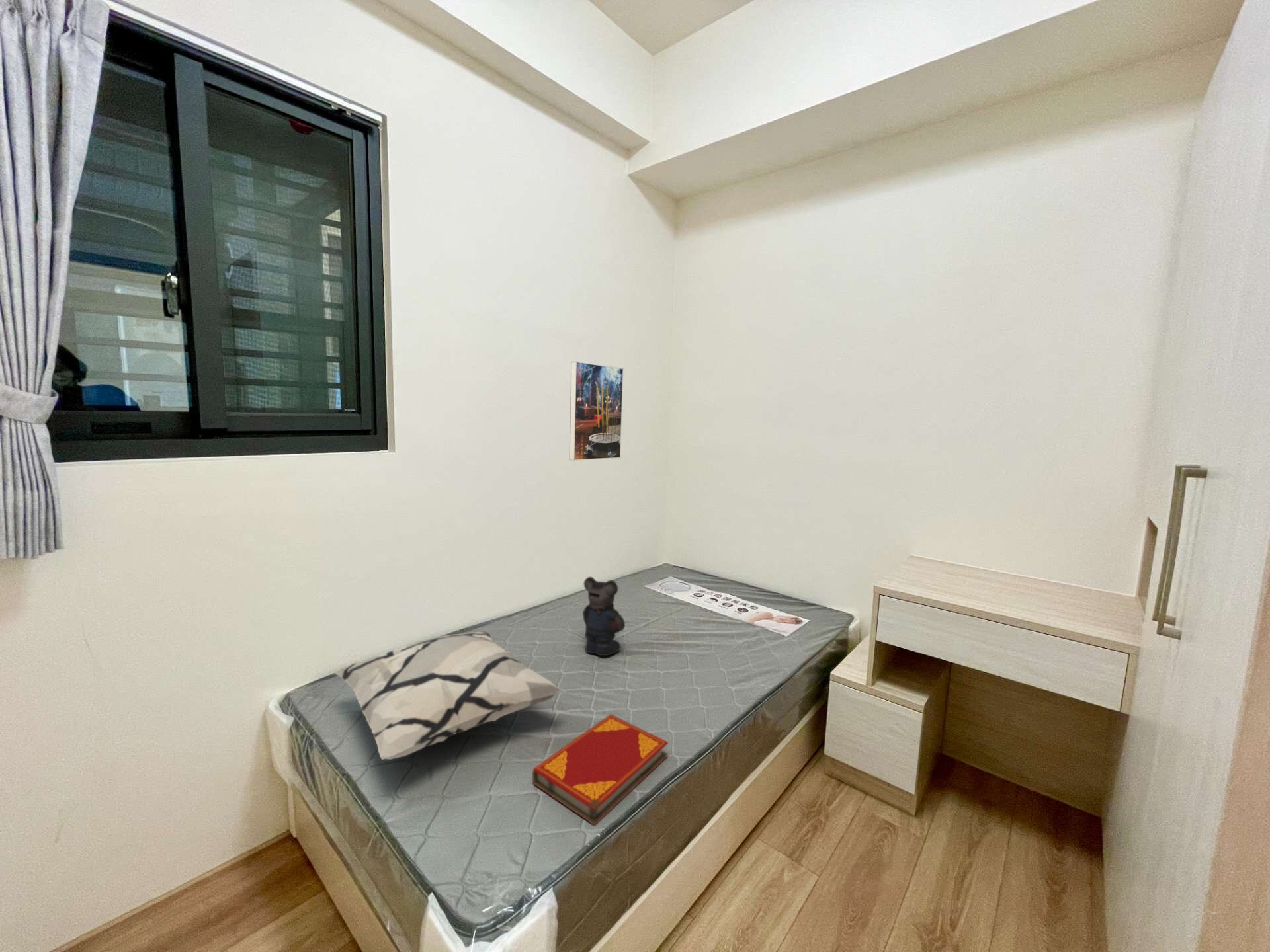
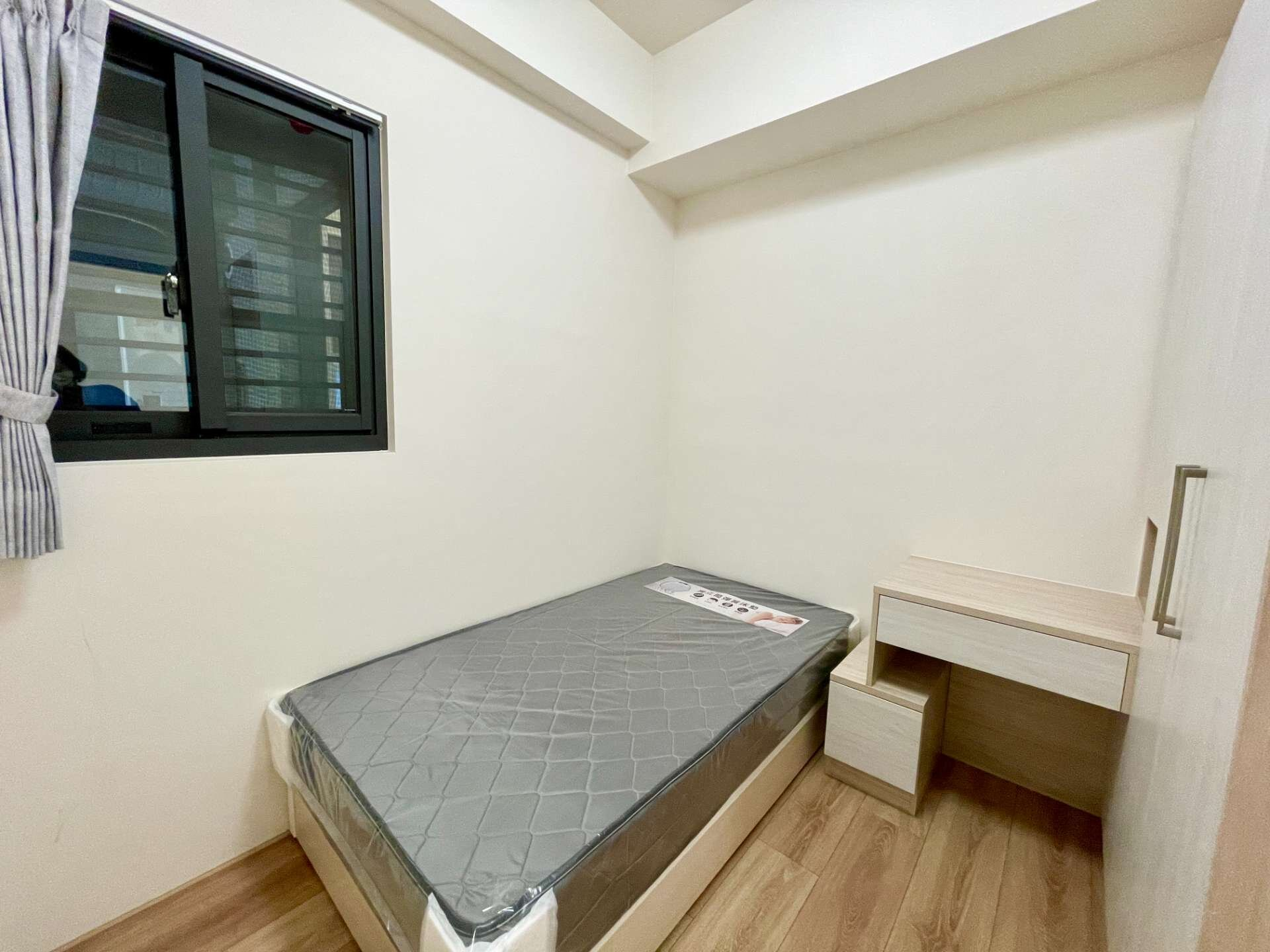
- decorative pillow [333,630,564,760]
- bear [582,576,626,660]
- hardback book [532,713,669,826]
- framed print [569,360,624,461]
